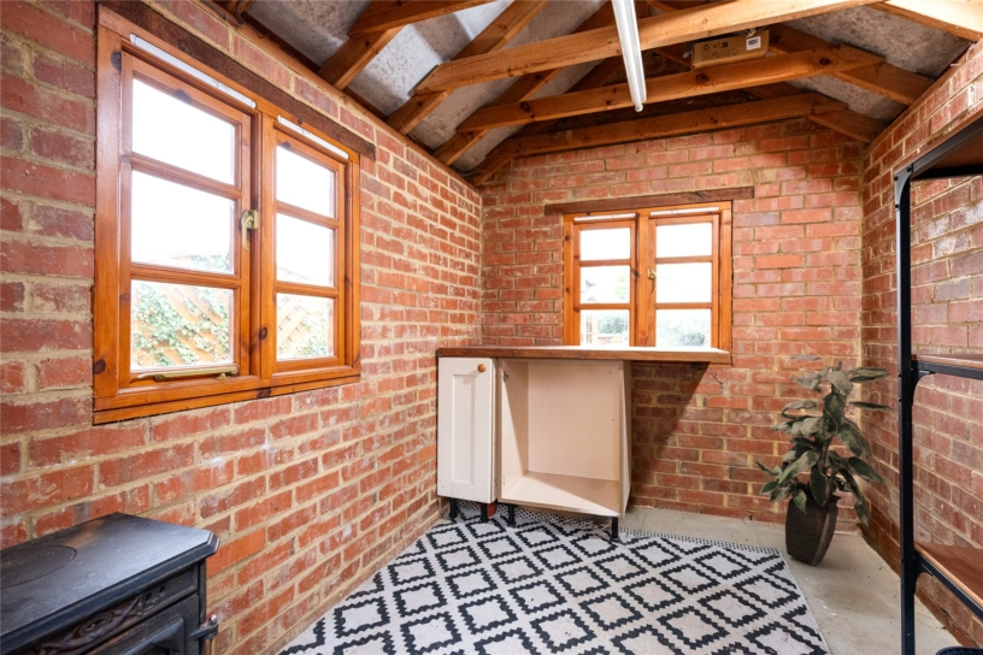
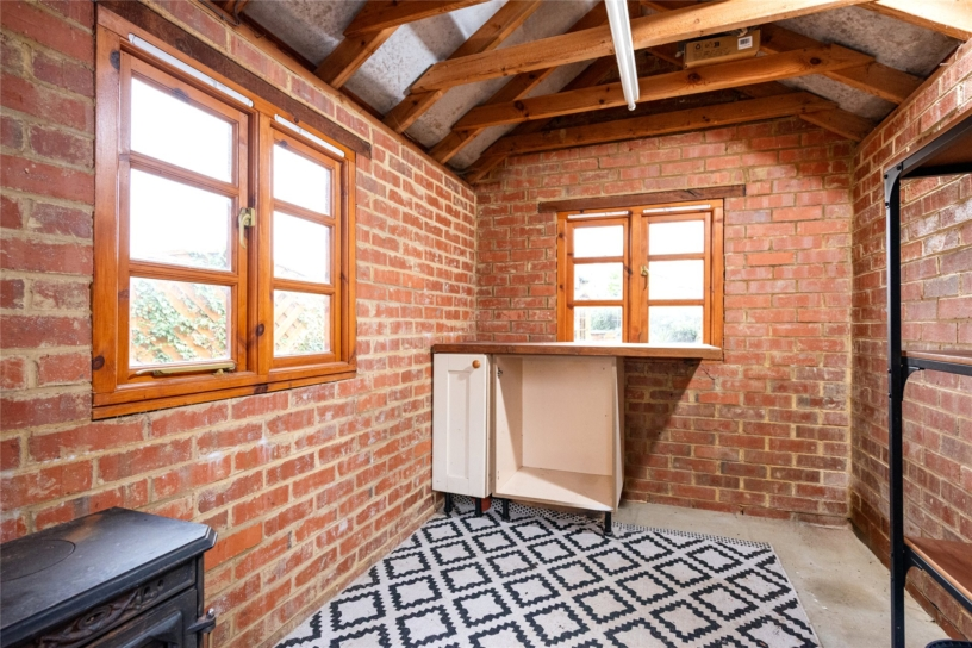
- indoor plant [754,353,895,567]
